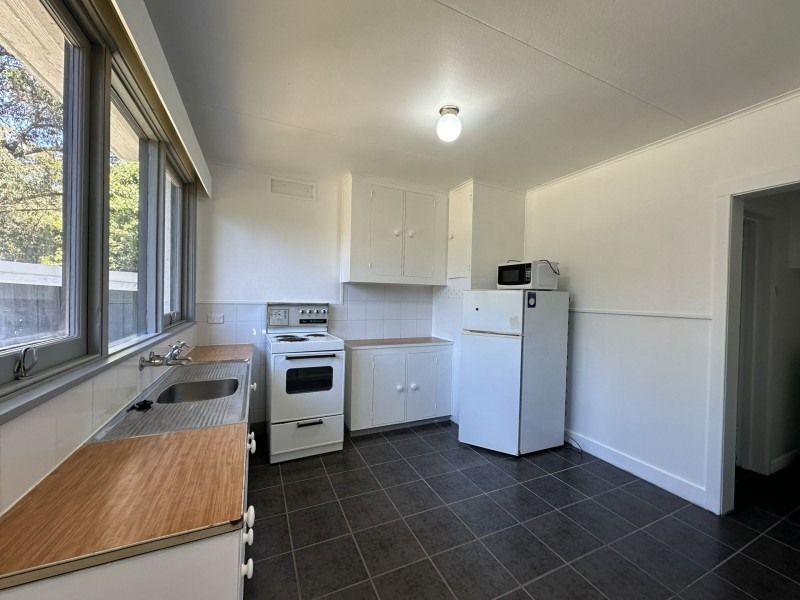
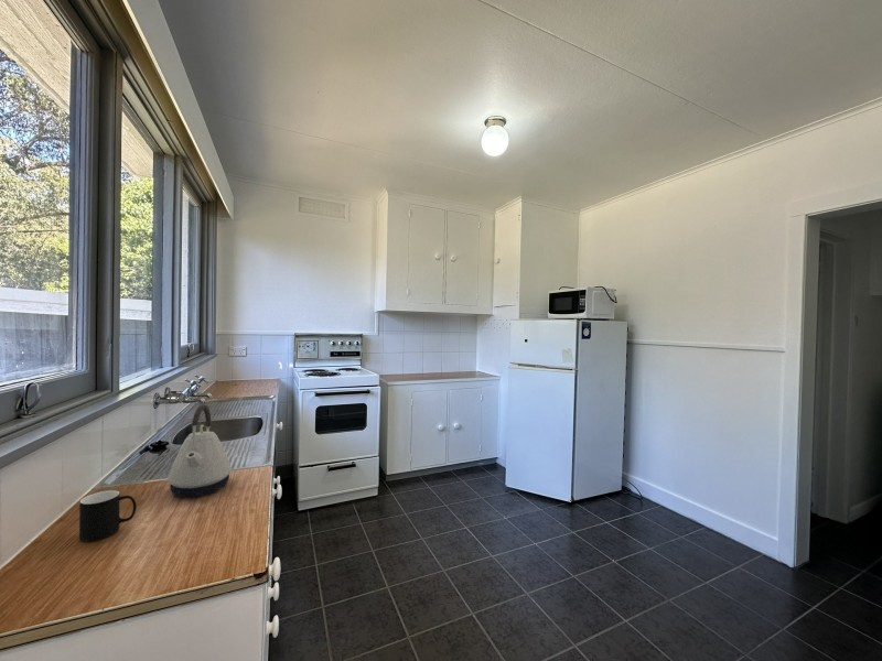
+ kettle [166,403,233,498]
+ cup [78,489,138,542]
